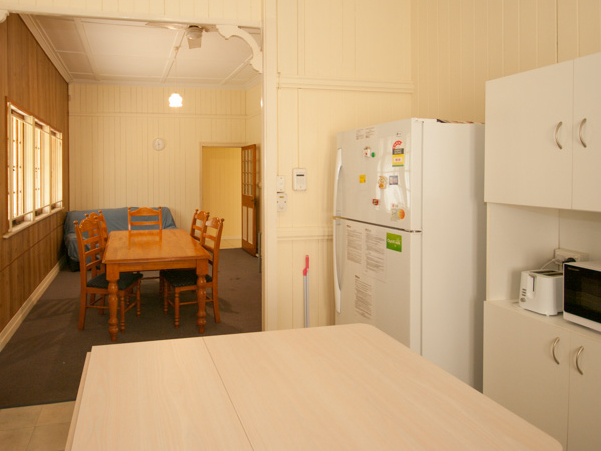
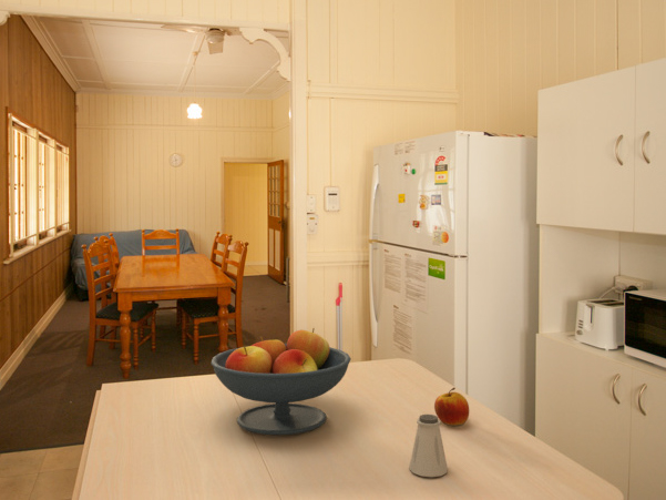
+ apple [433,387,470,427]
+ saltshaker [408,414,449,478]
+ fruit bowl [211,327,352,436]
